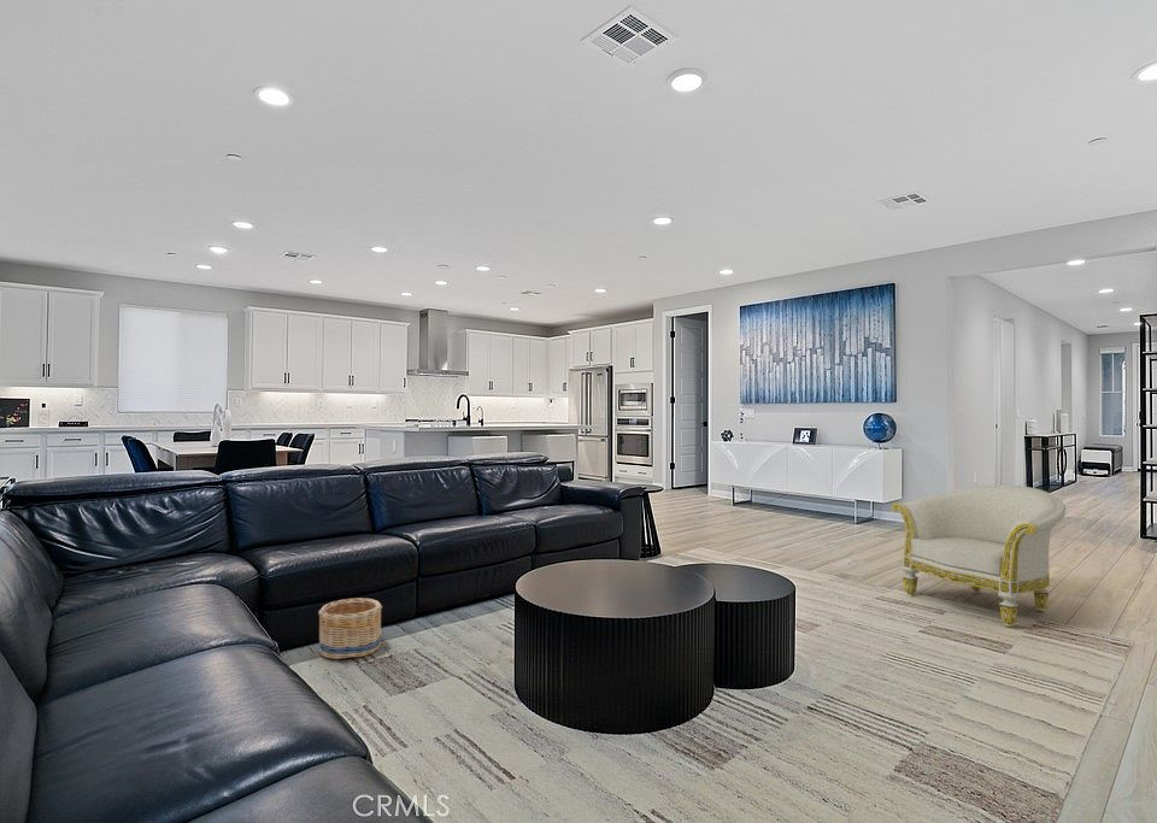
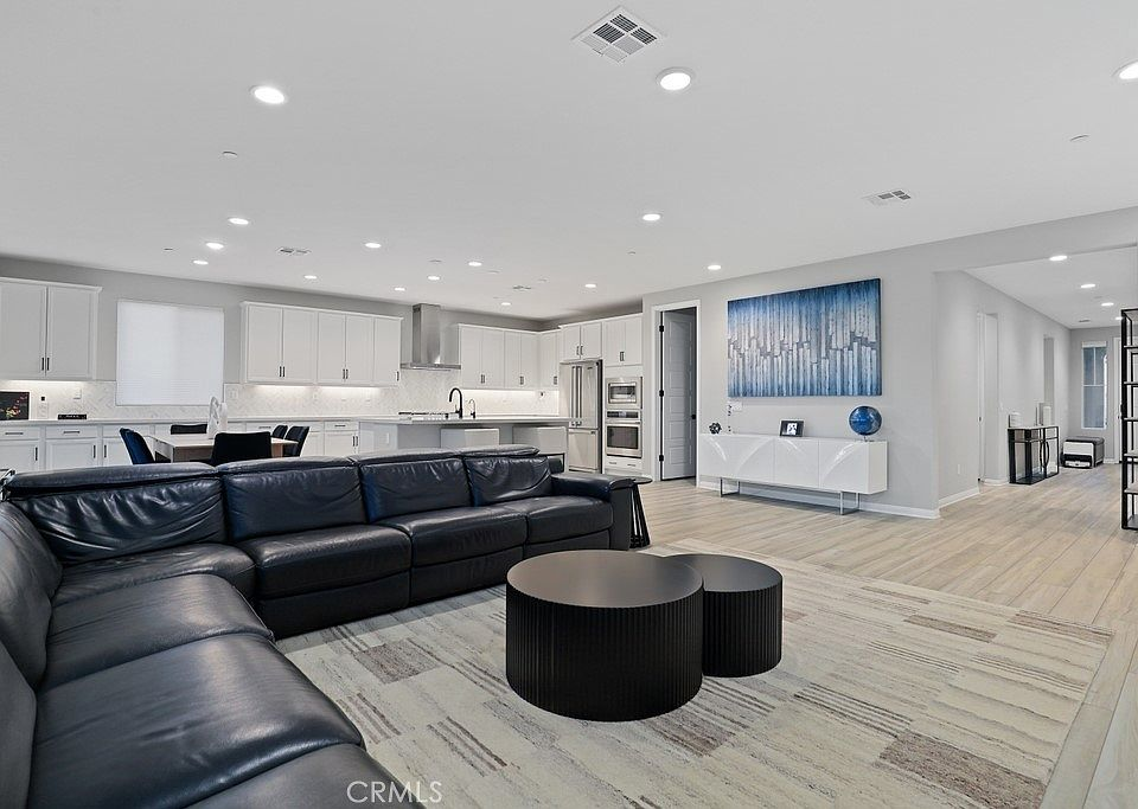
- basket [317,596,383,660]
- armchair [891,483,1067,628]
